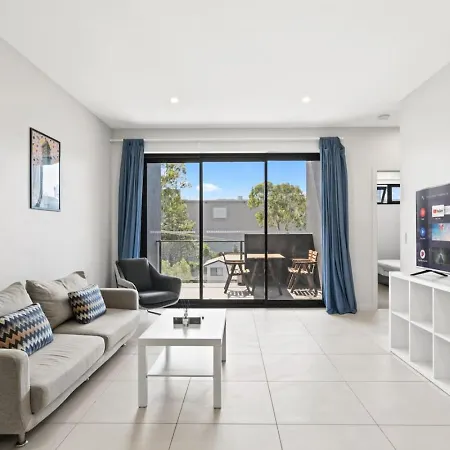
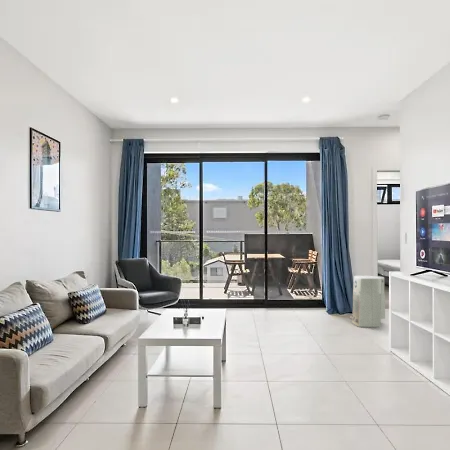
+ air purifier [350,275,386,328]
